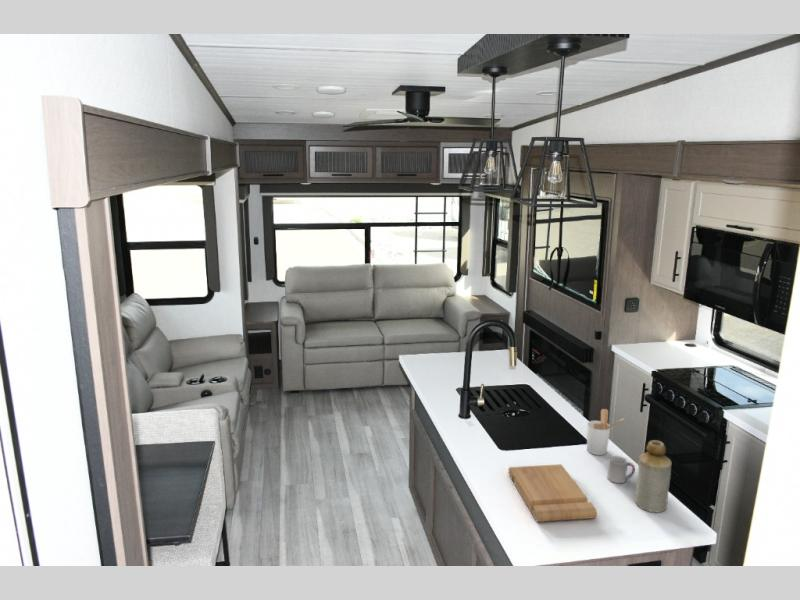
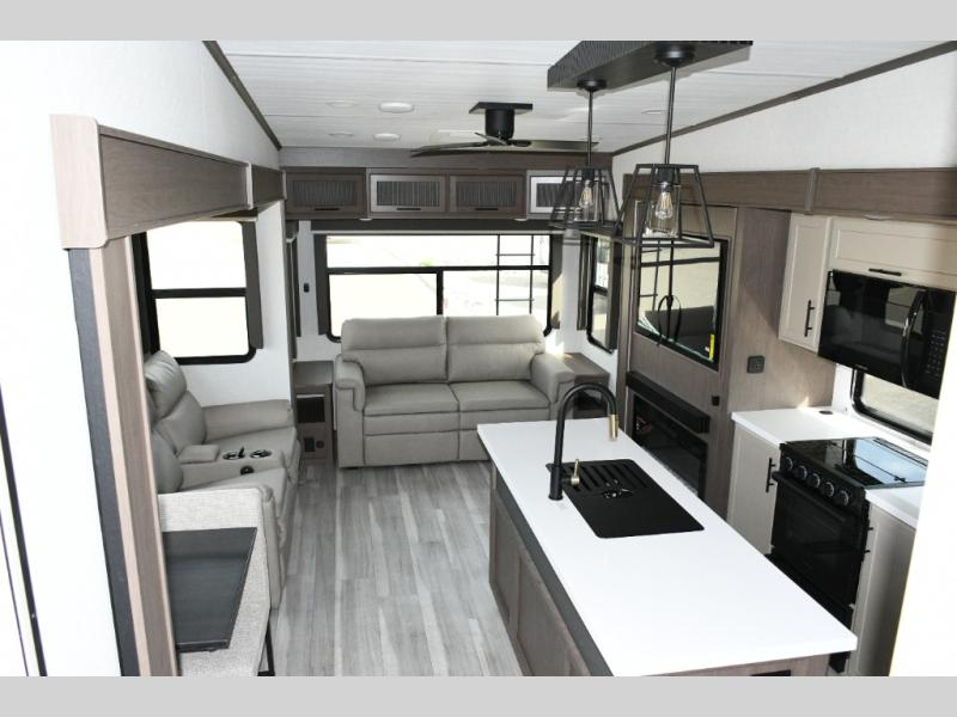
- cup [606,455,636,484]
- cutting board [508,463,598,523]
- bottle [634,439,672,514]
- utensil holder [586,408,625,456]
